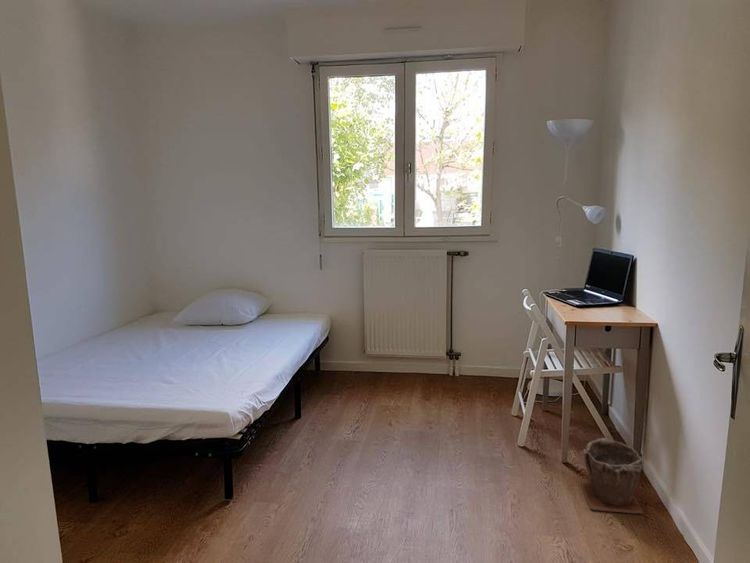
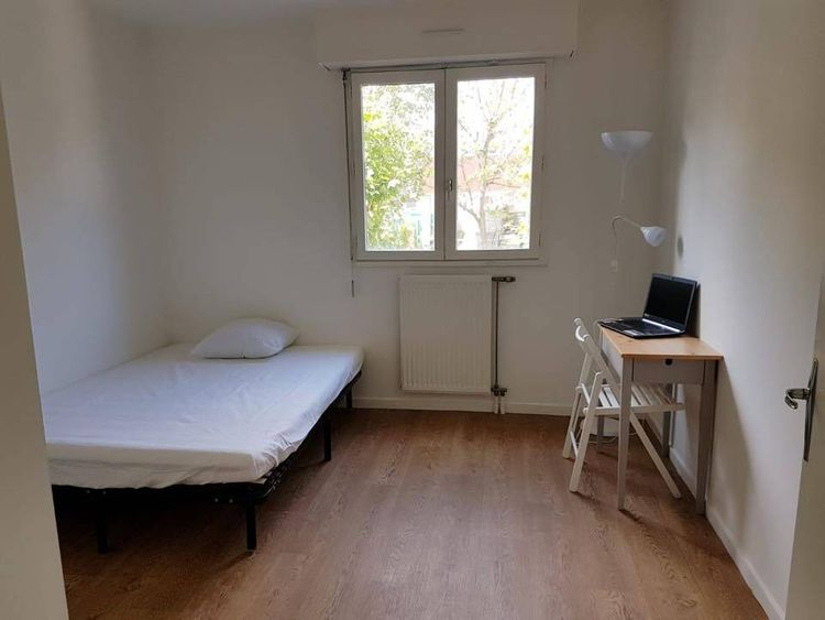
- plant pot [578,437,645,515]
